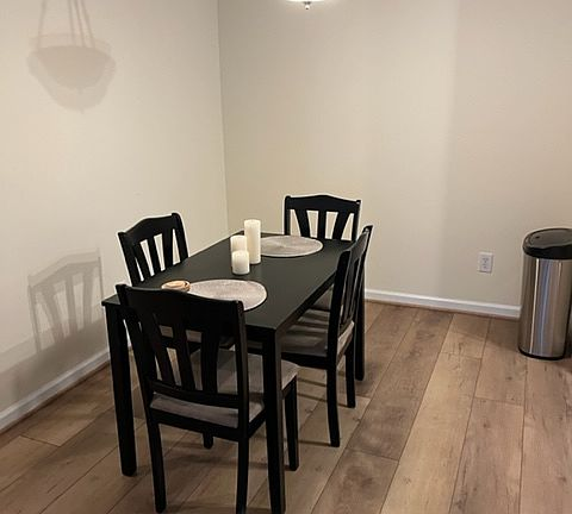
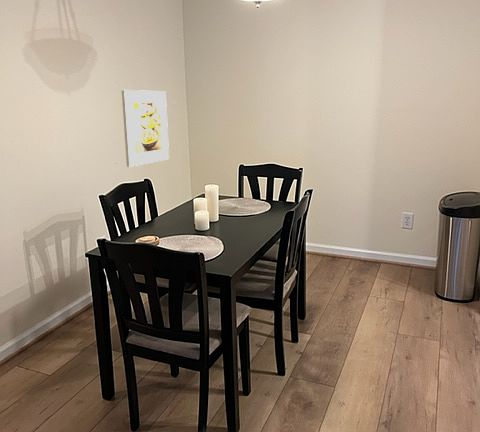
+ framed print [121,89,170,168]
